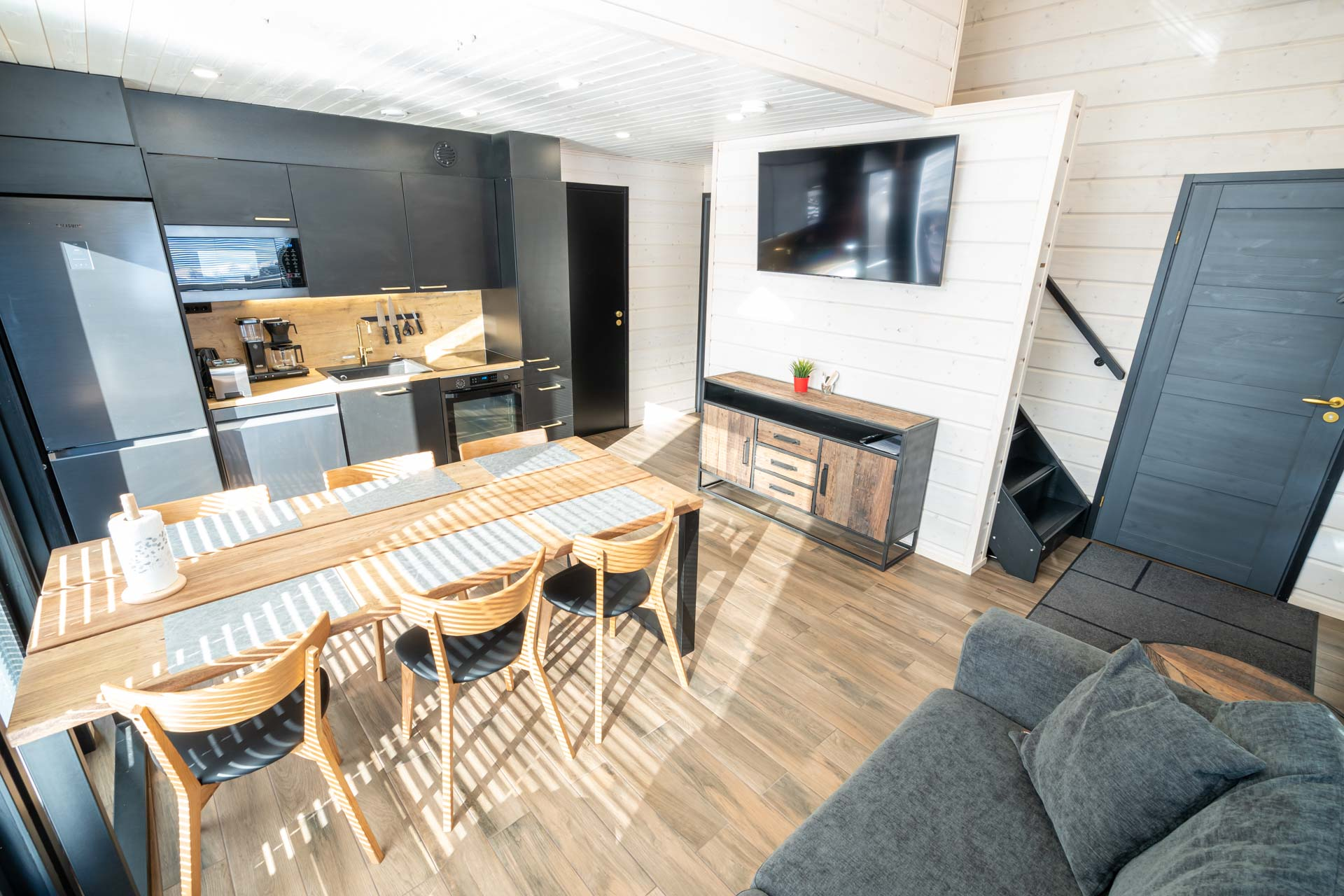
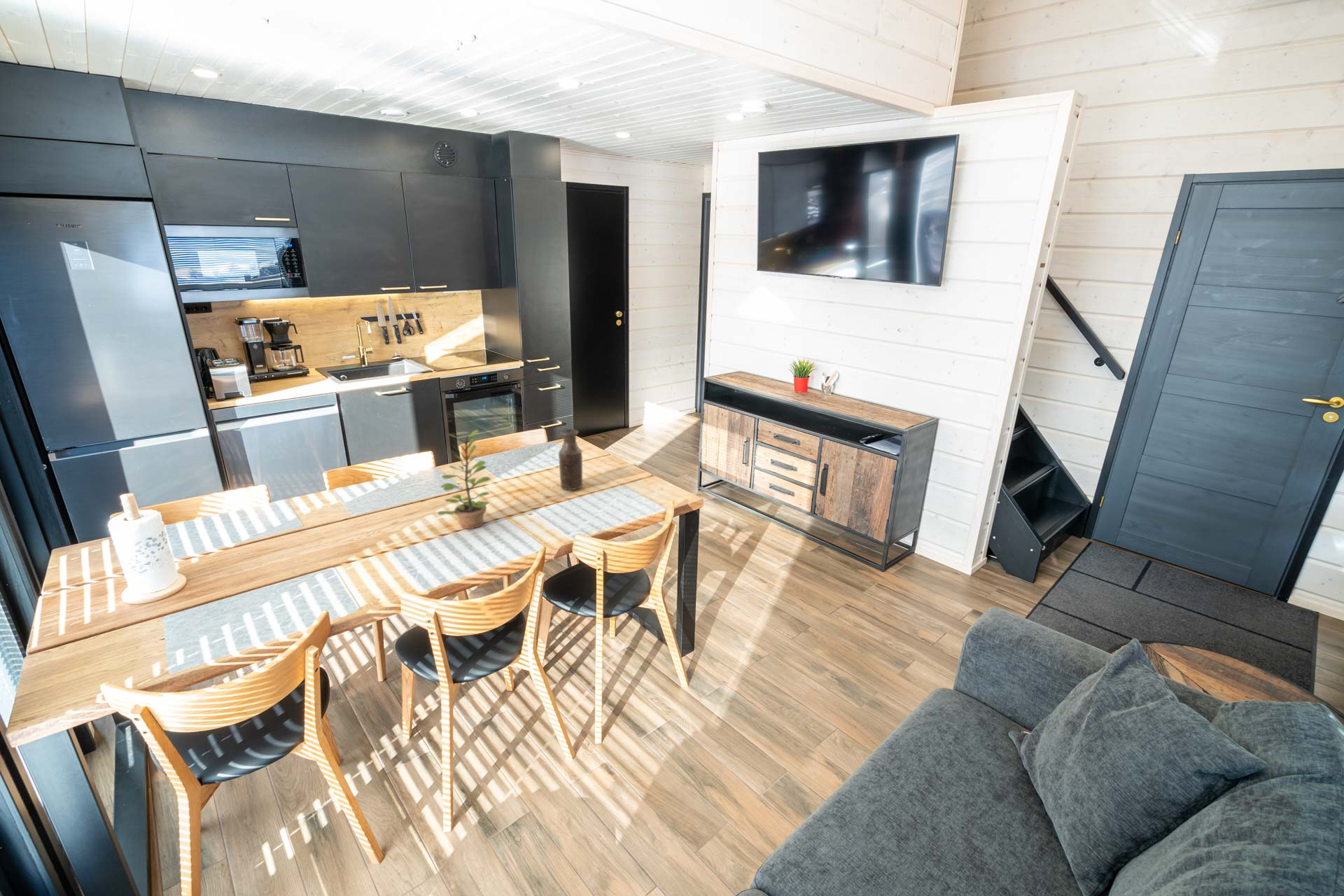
+ bottle [558,428,583,491]
+ plant [436,429,491,529]
